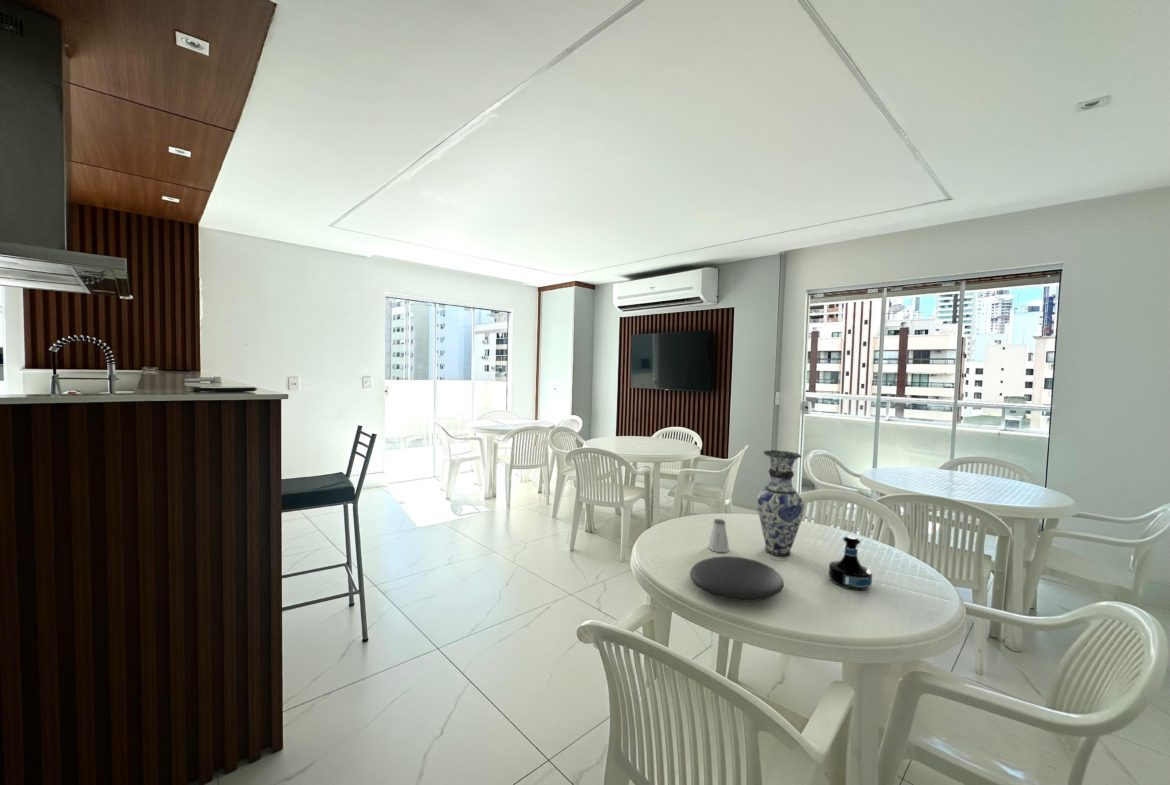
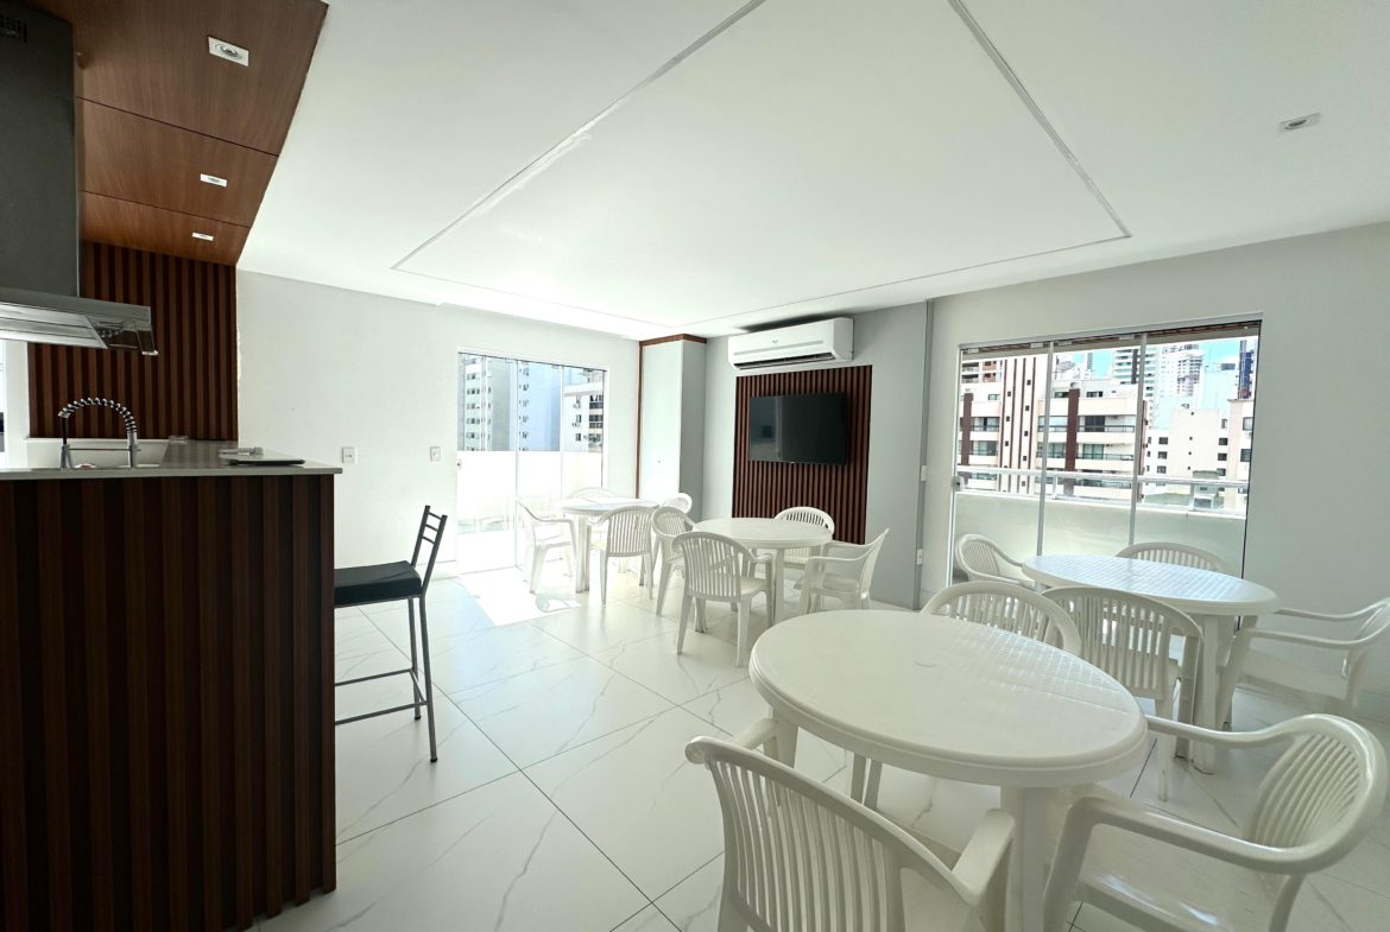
- saltshaker [707,518,730,553]
- vase [756,449,805,557]
- tequila bottle [828,535,873,591]
- plate [689,555,785,602]
